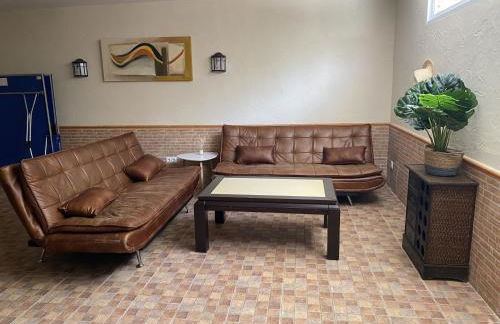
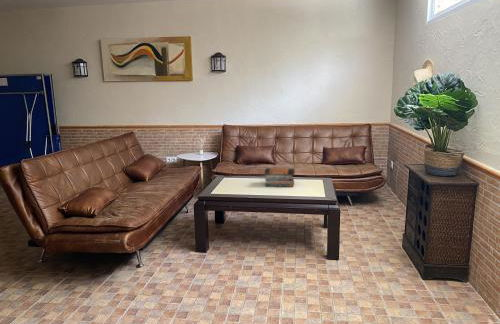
+ book stack [264,167,295,188]
